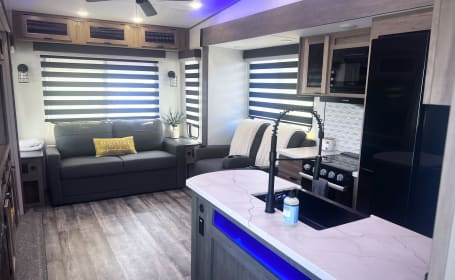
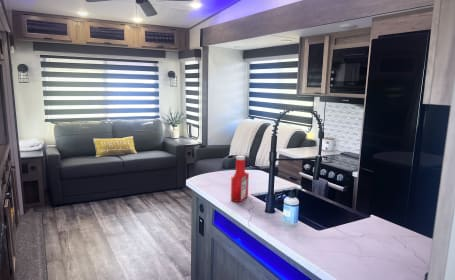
+ soap bottle [230,154,250,203]
